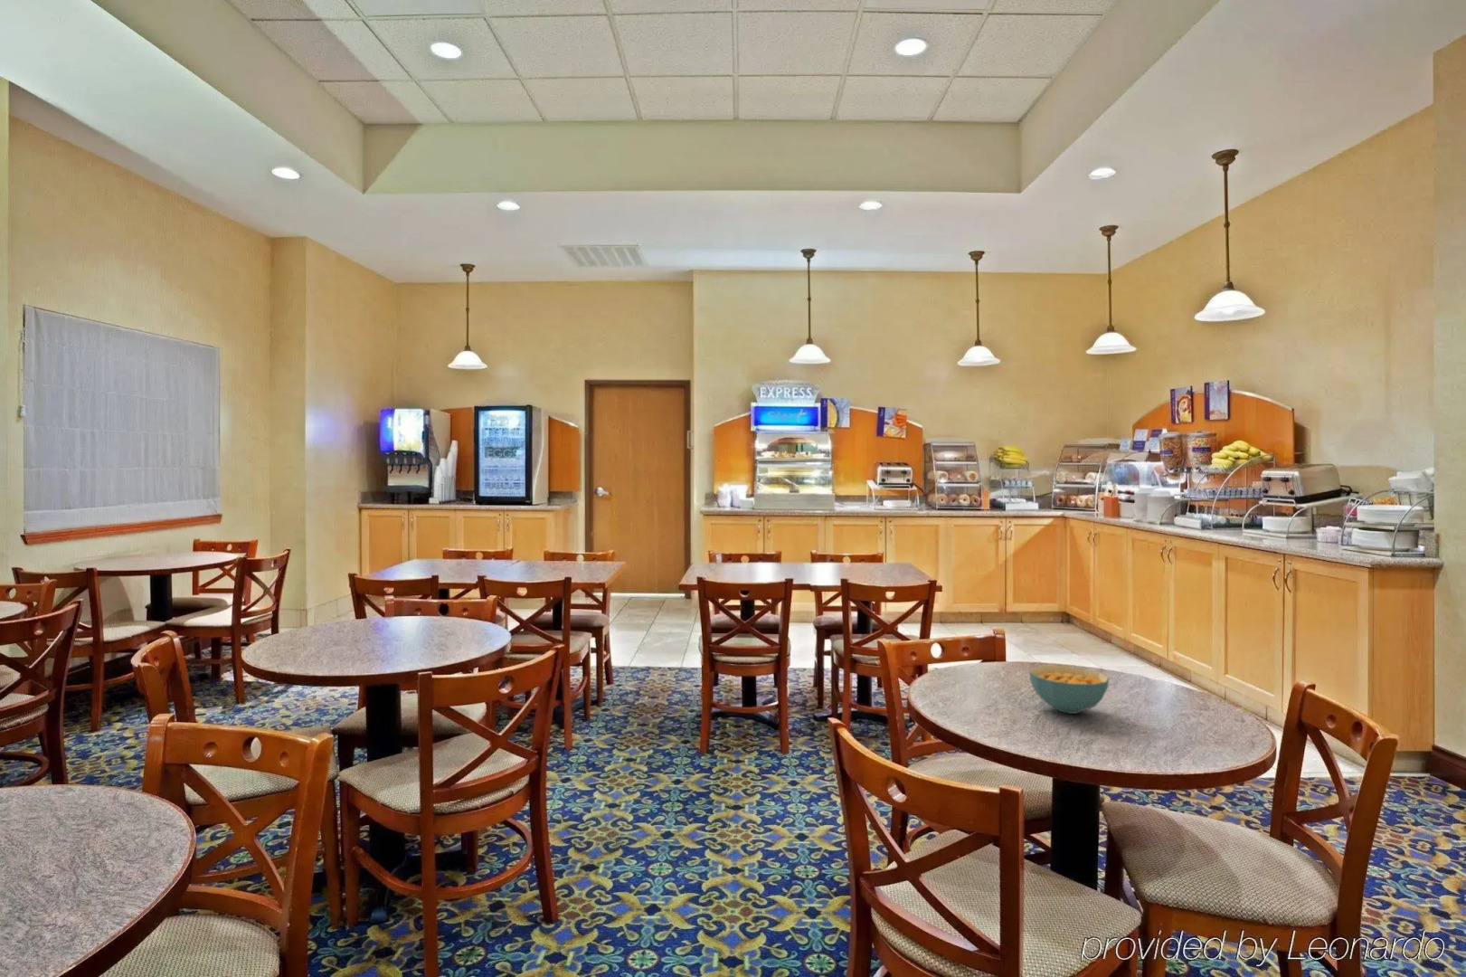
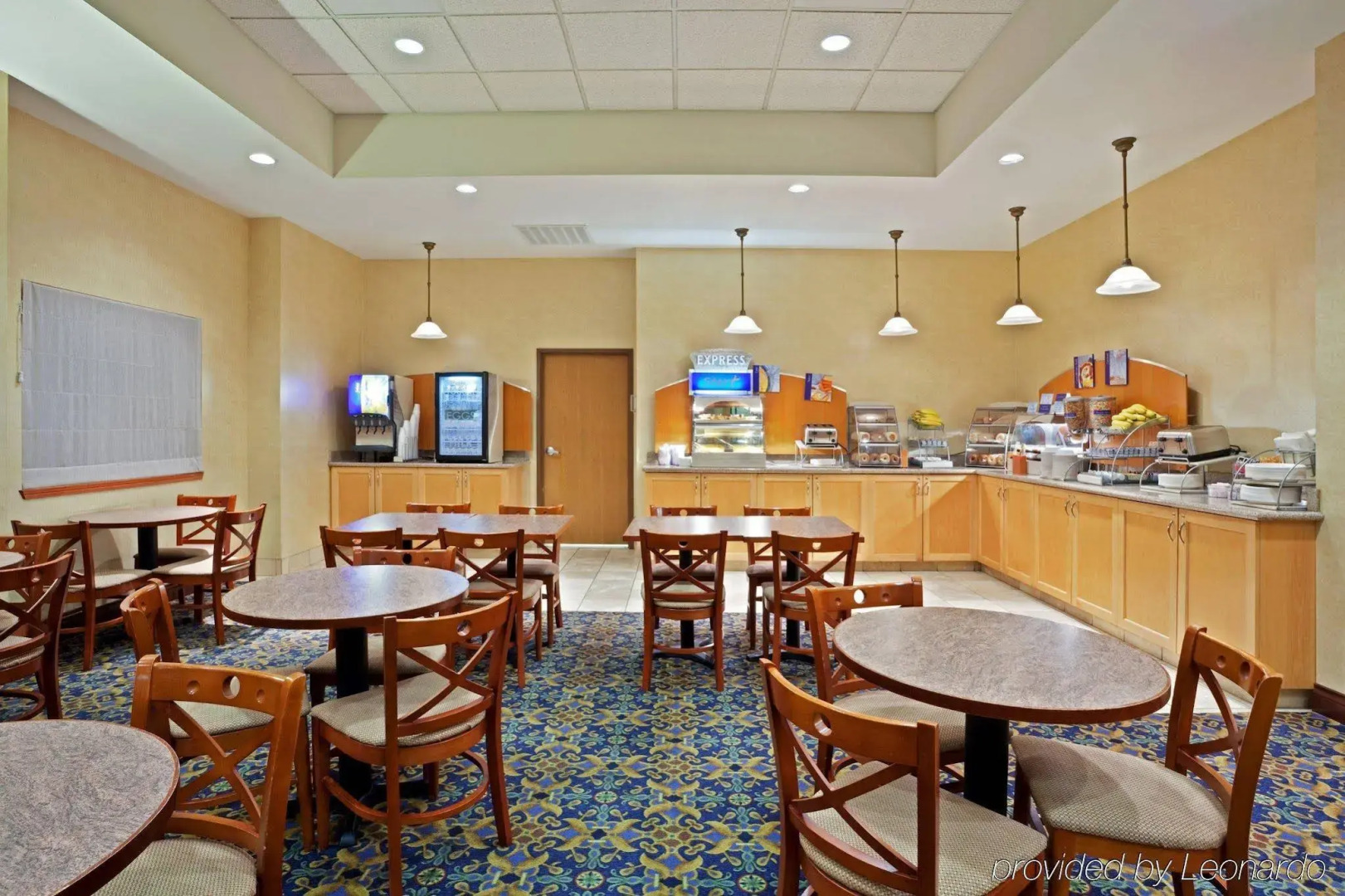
- cereal bowl [1028,665,1110,714]
